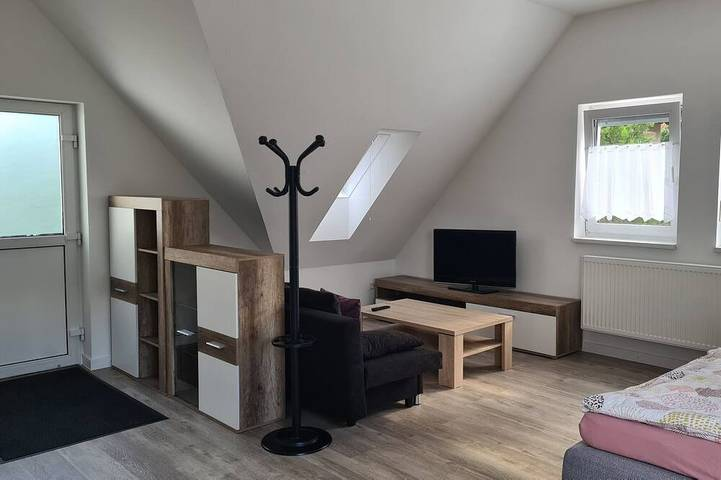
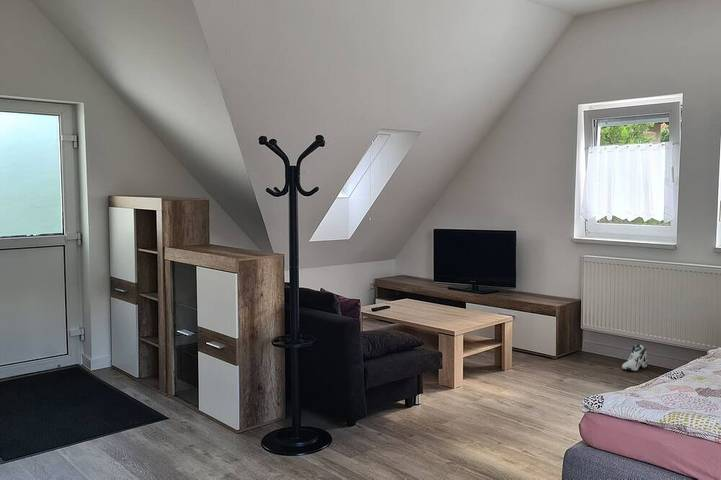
+ sneaker [621,342,648,372]
